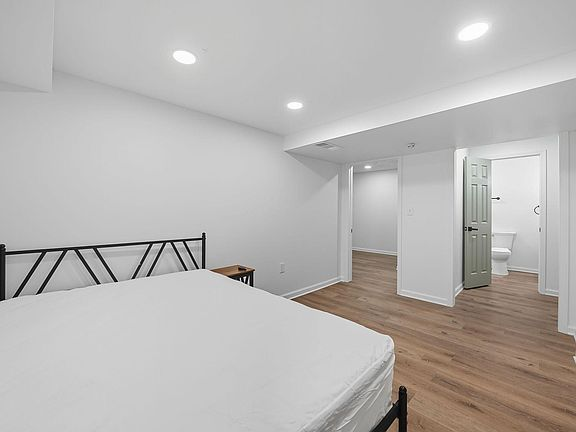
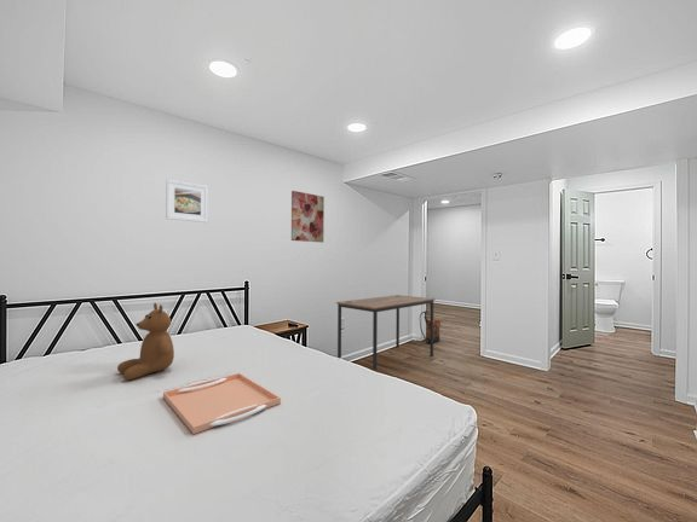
+ wall art [290,190,326,243]
+ desk [335,294,437,372]
+ backpack [419,311,442,344]
+ teddy bear [116,302,175,381]
+ serving tray [162,372,282,435]
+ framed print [165,178,209,224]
